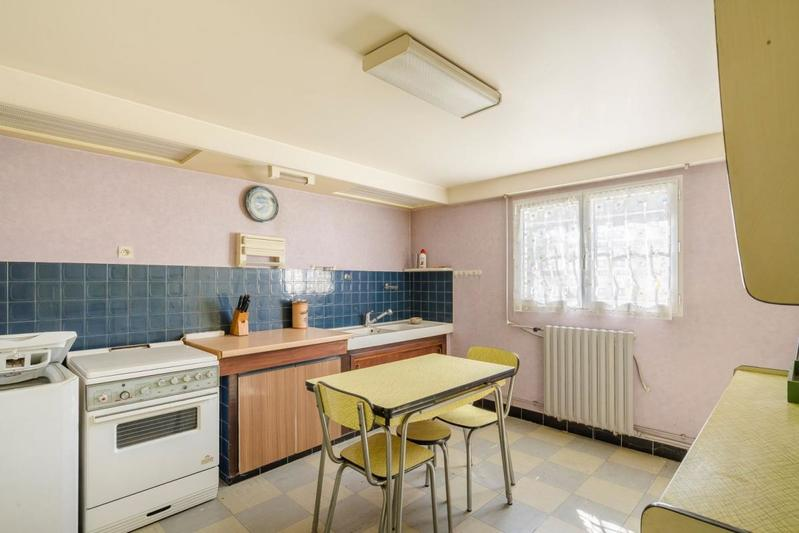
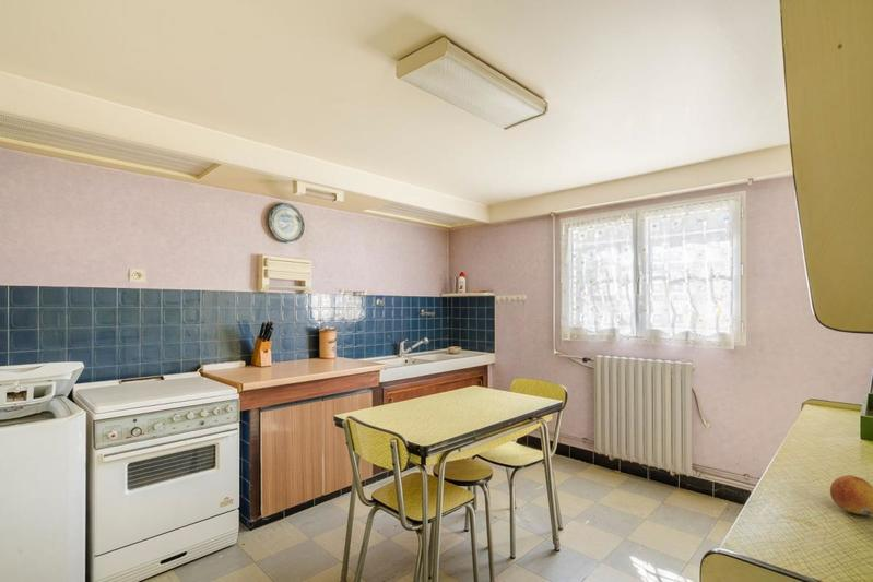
+ fruit [829,474,873,516]
